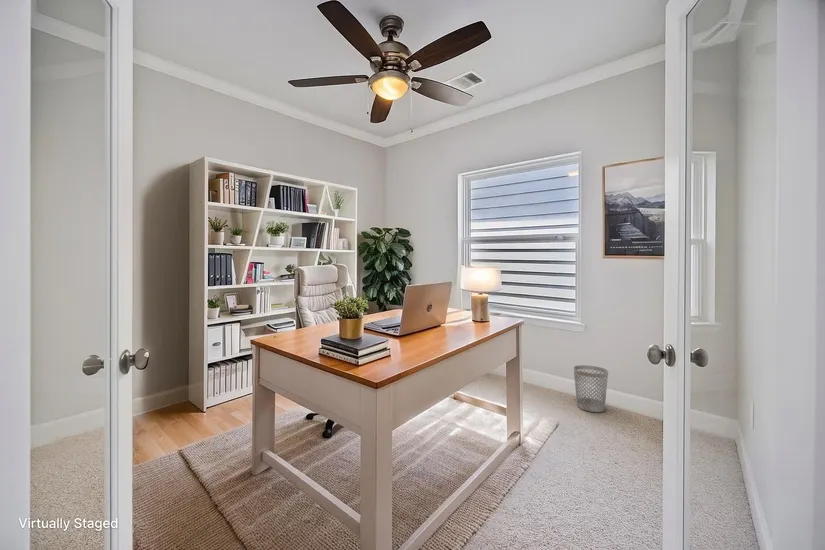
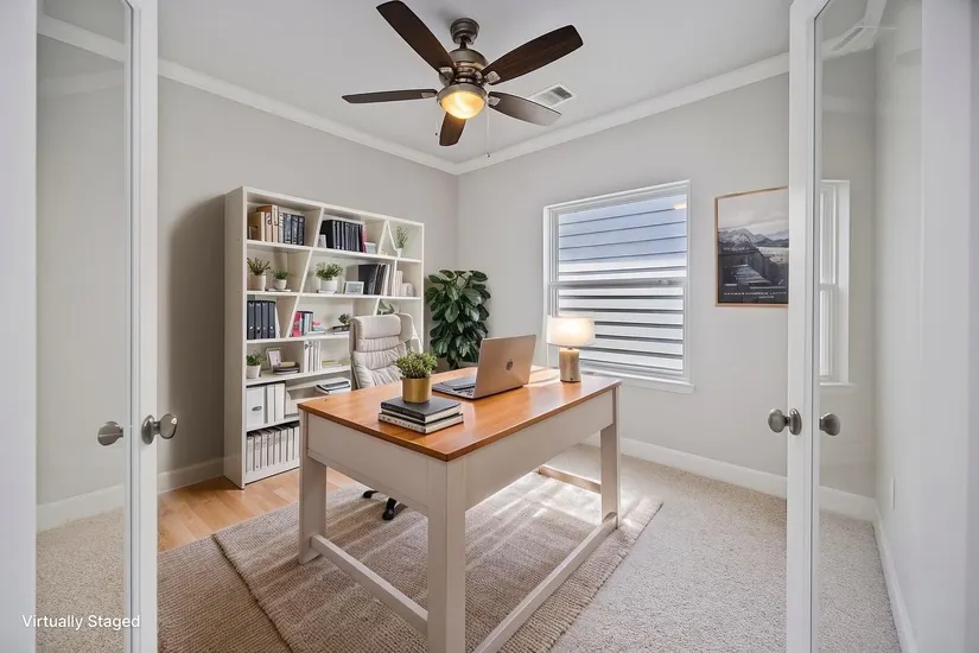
- wastebasket [573,364,609,413]
